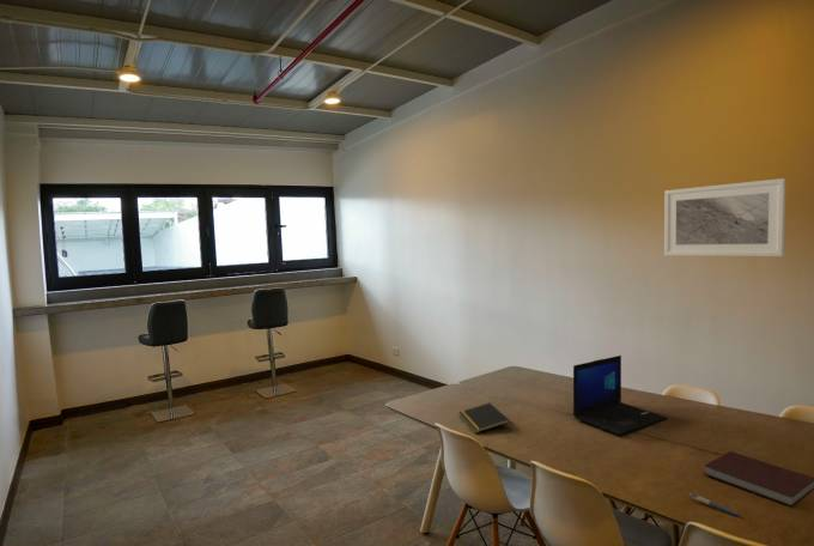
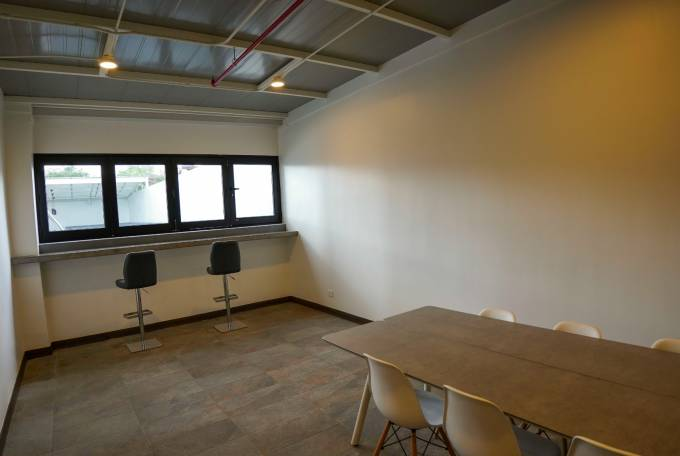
- notepad [457,401,510,435]
- pen [688,492,742,517]
- notebook [703,450,814,508]
- laptop [572,354,668,436]
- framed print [663,177,786,257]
